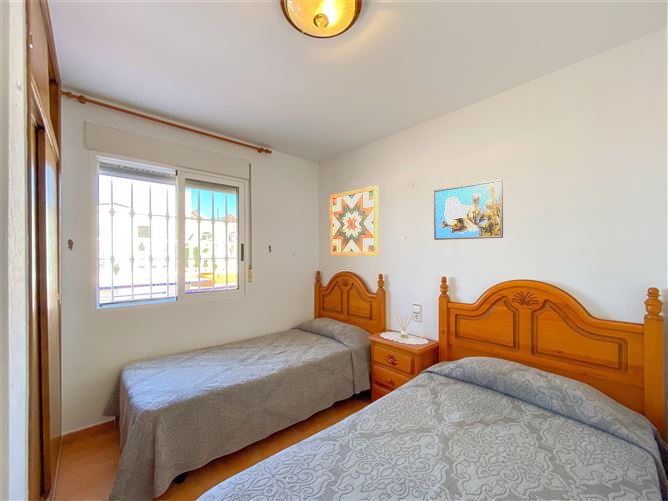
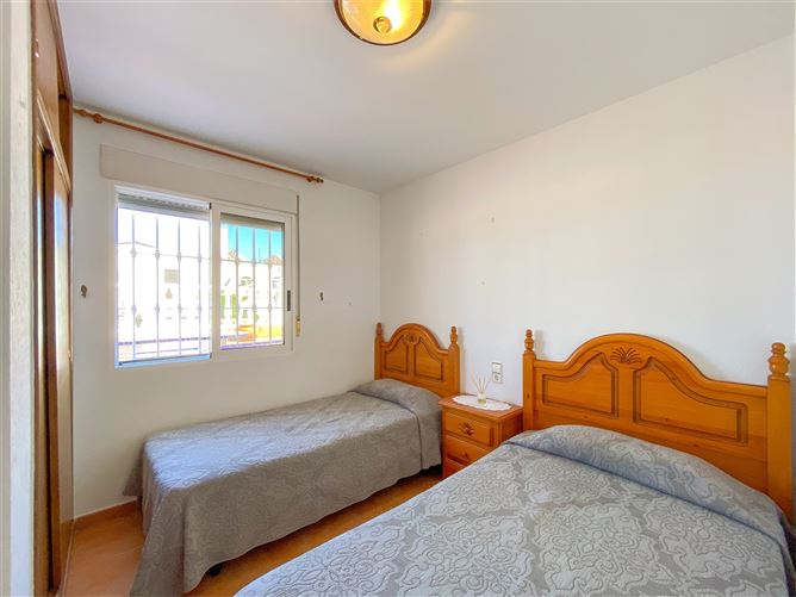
- wall art [329,184,380,257]
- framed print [433,178,504,241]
